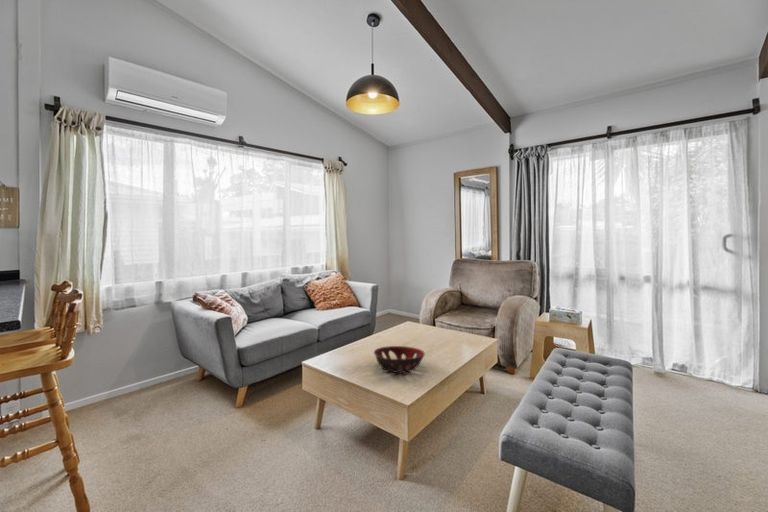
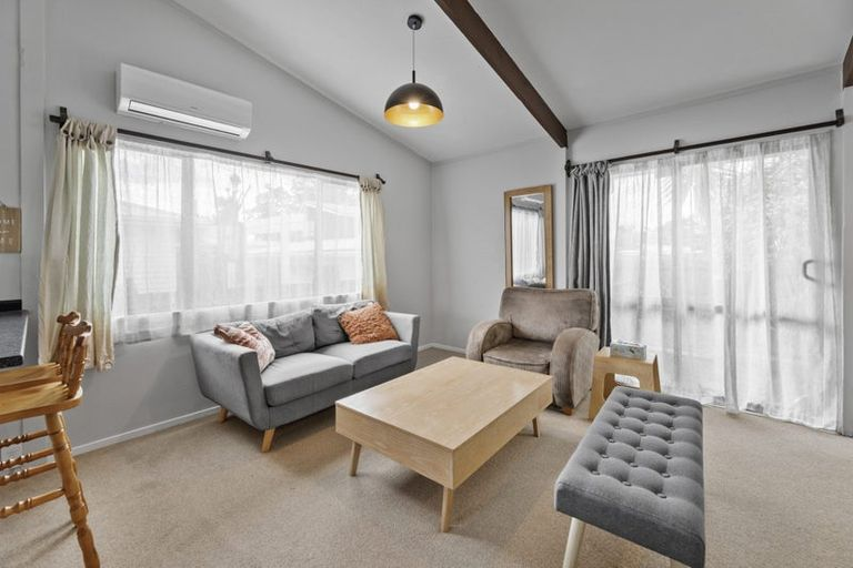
- decorative bowl [373,345,426,374]
